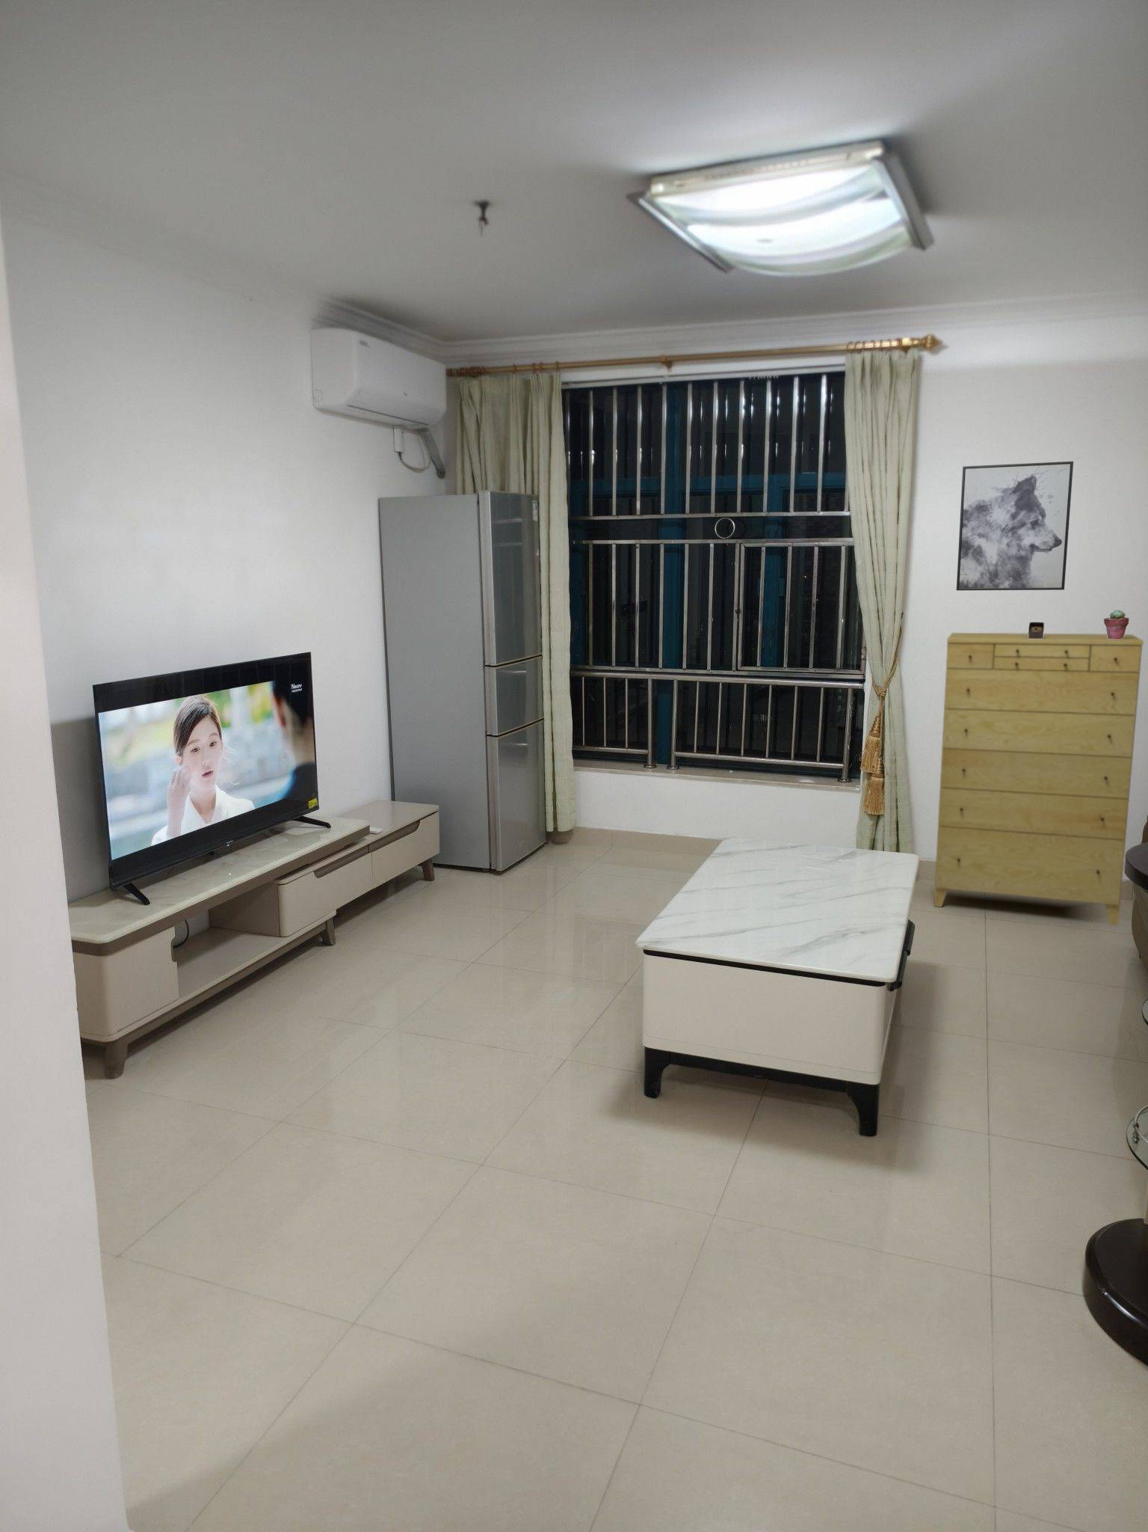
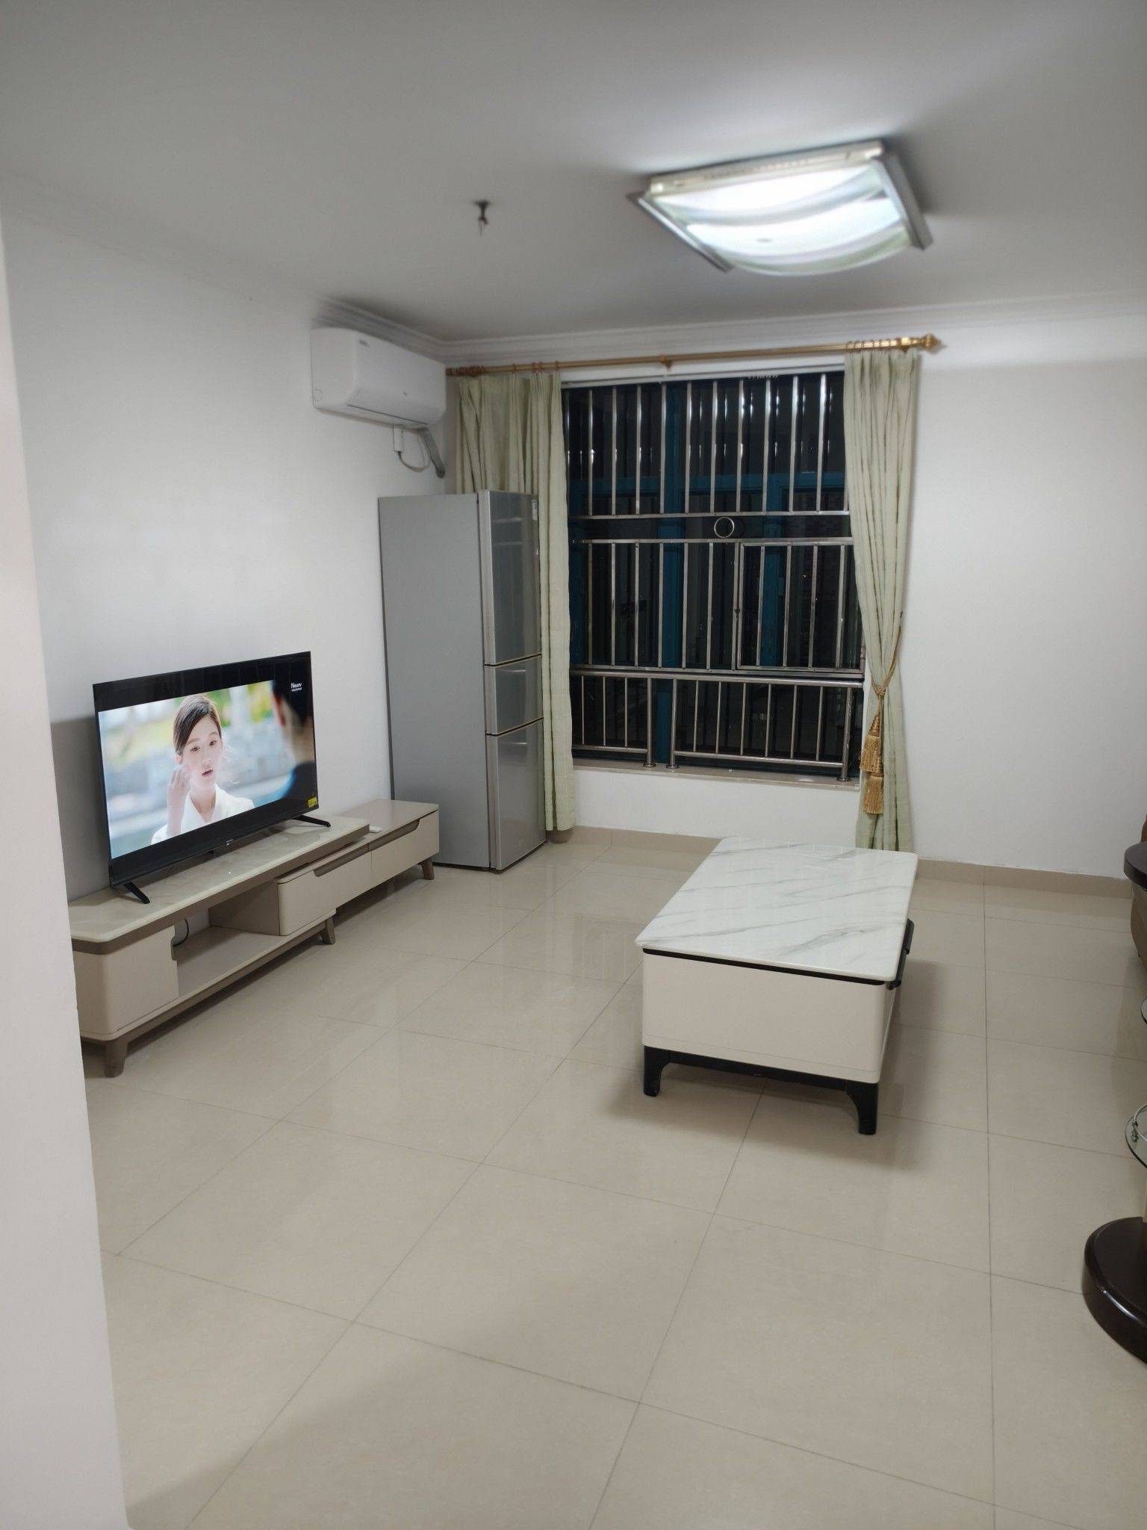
- wall art [956,461,1074,591]
- dresser [933,632,1144,926]
- potted succulent [1103,609,1130,639]
- compass [1027,621,1044,639]
